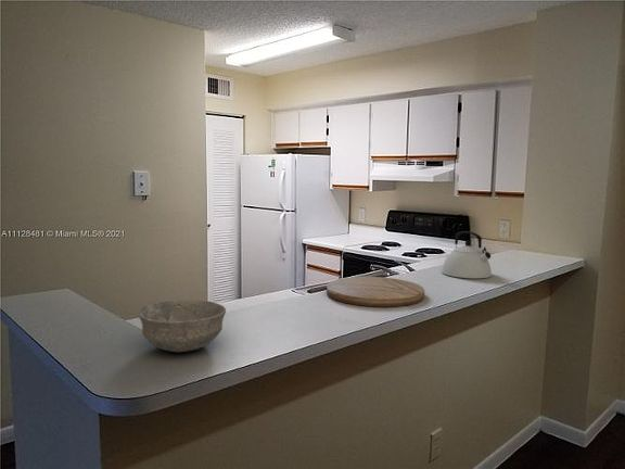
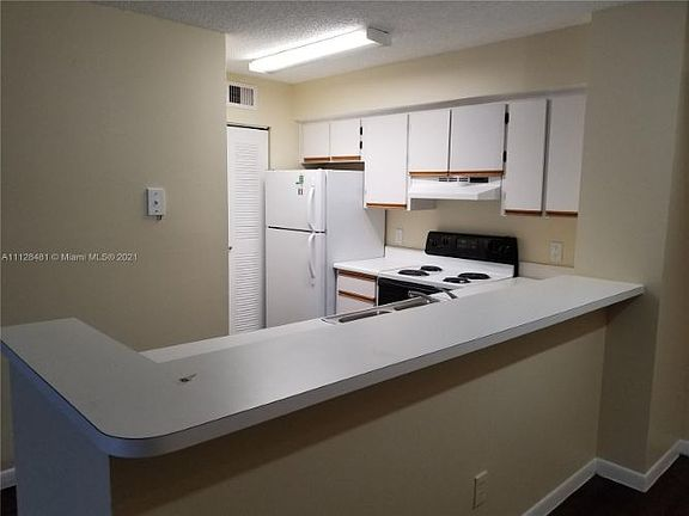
- kettle [441,230,493,279]
- bowl [138,299,227,353]
- cutting board [326,276,425,308]
